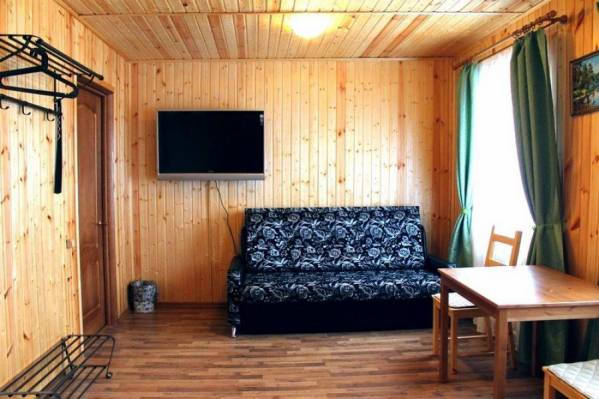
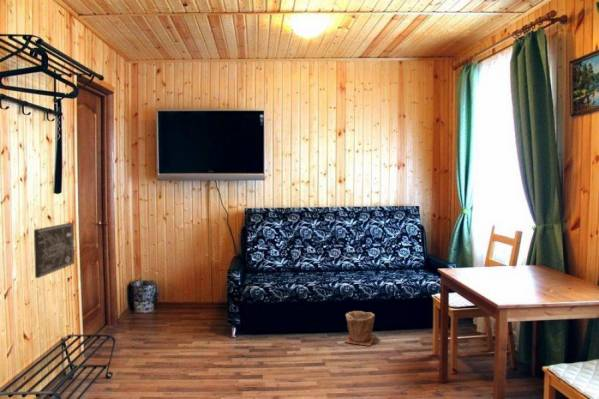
+ plant pot [344,310,376,347]
+ wall art [33,222,75,279]
